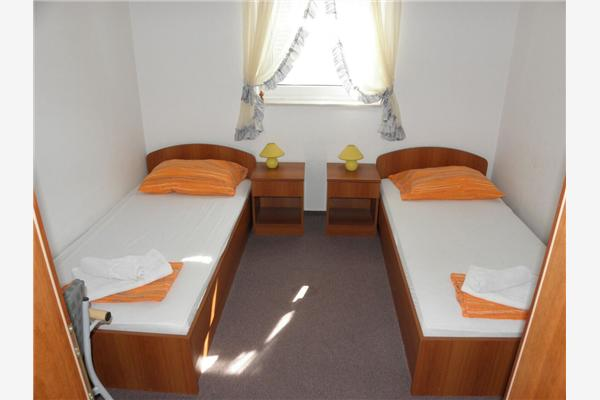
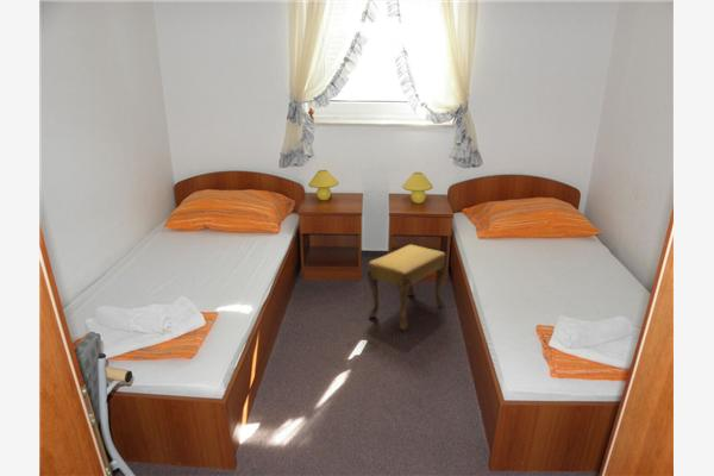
+ footstool [367,244,447,331]
